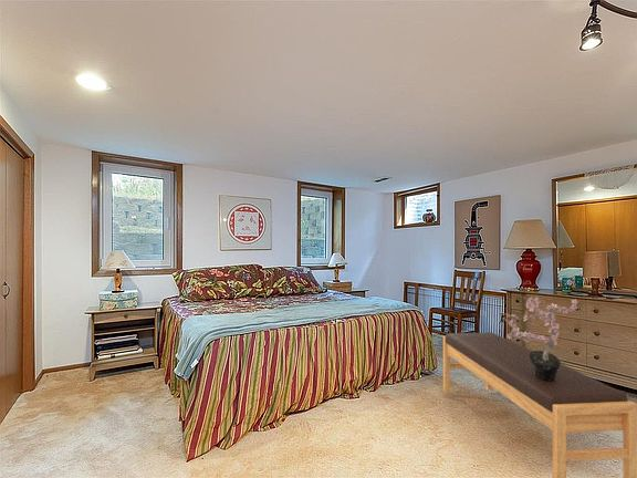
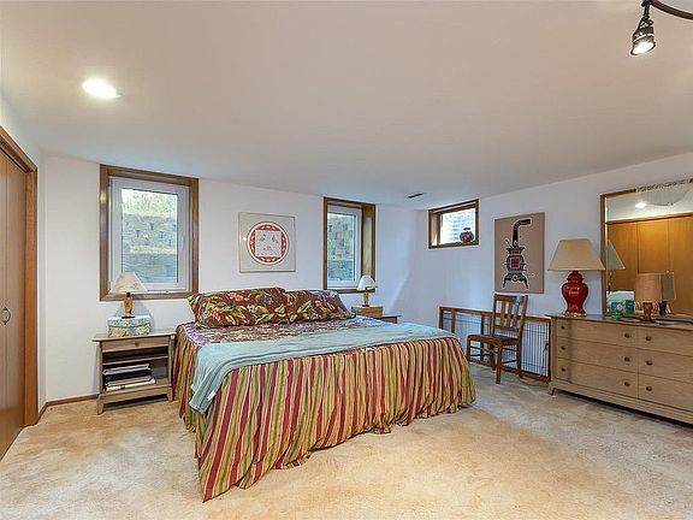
- bench [442,332,637,478]
- potted plant [502,295,579,382]
